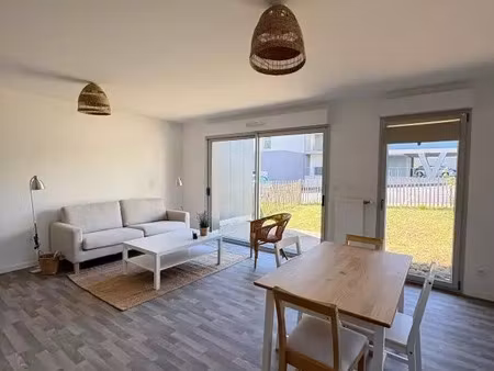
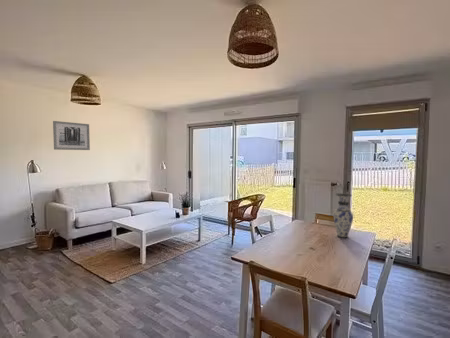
+ vase [332,192,354,239]
+ wall art [52,120,91,151]
